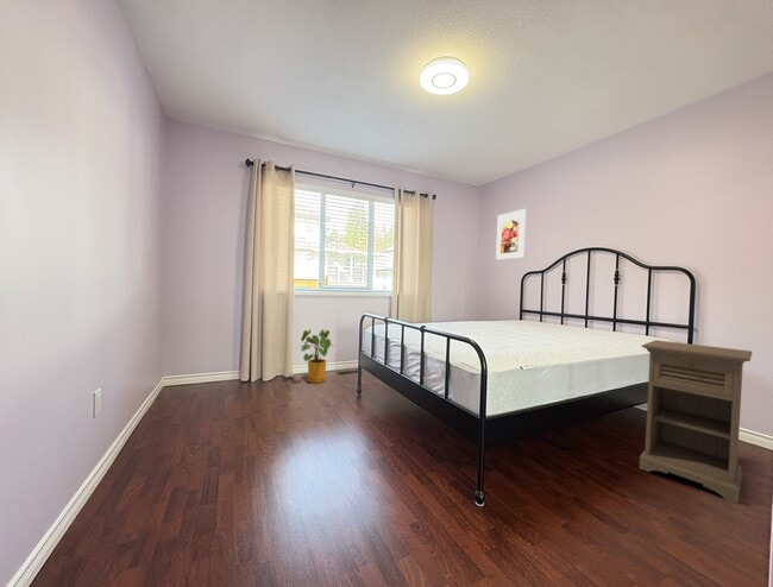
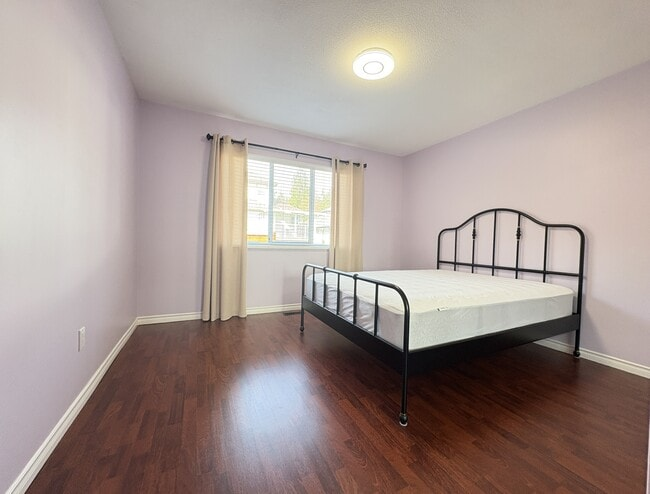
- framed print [495,208,527,261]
- nightstand [639,339,753,505]
- house plant [300,328,335,384]
